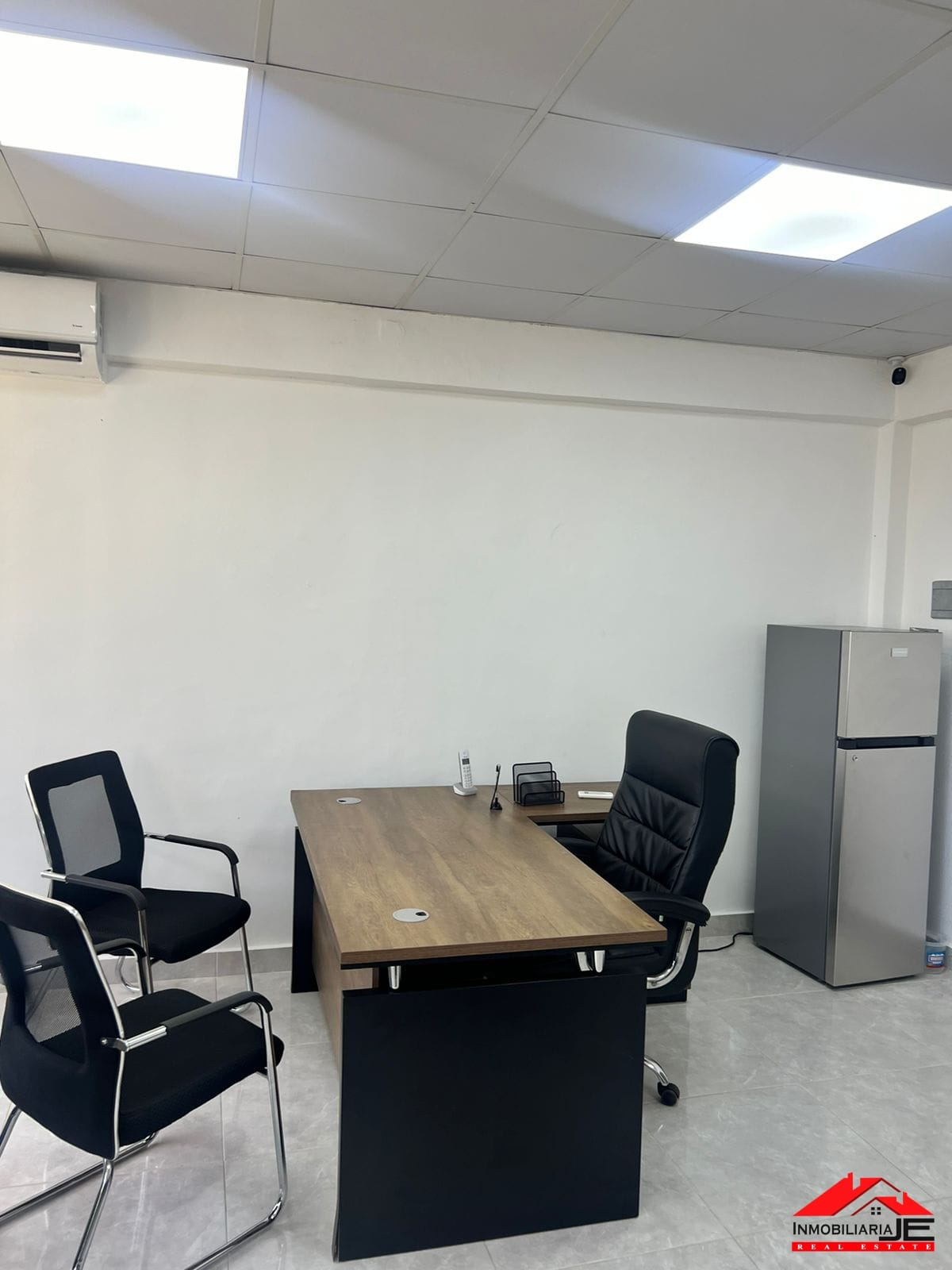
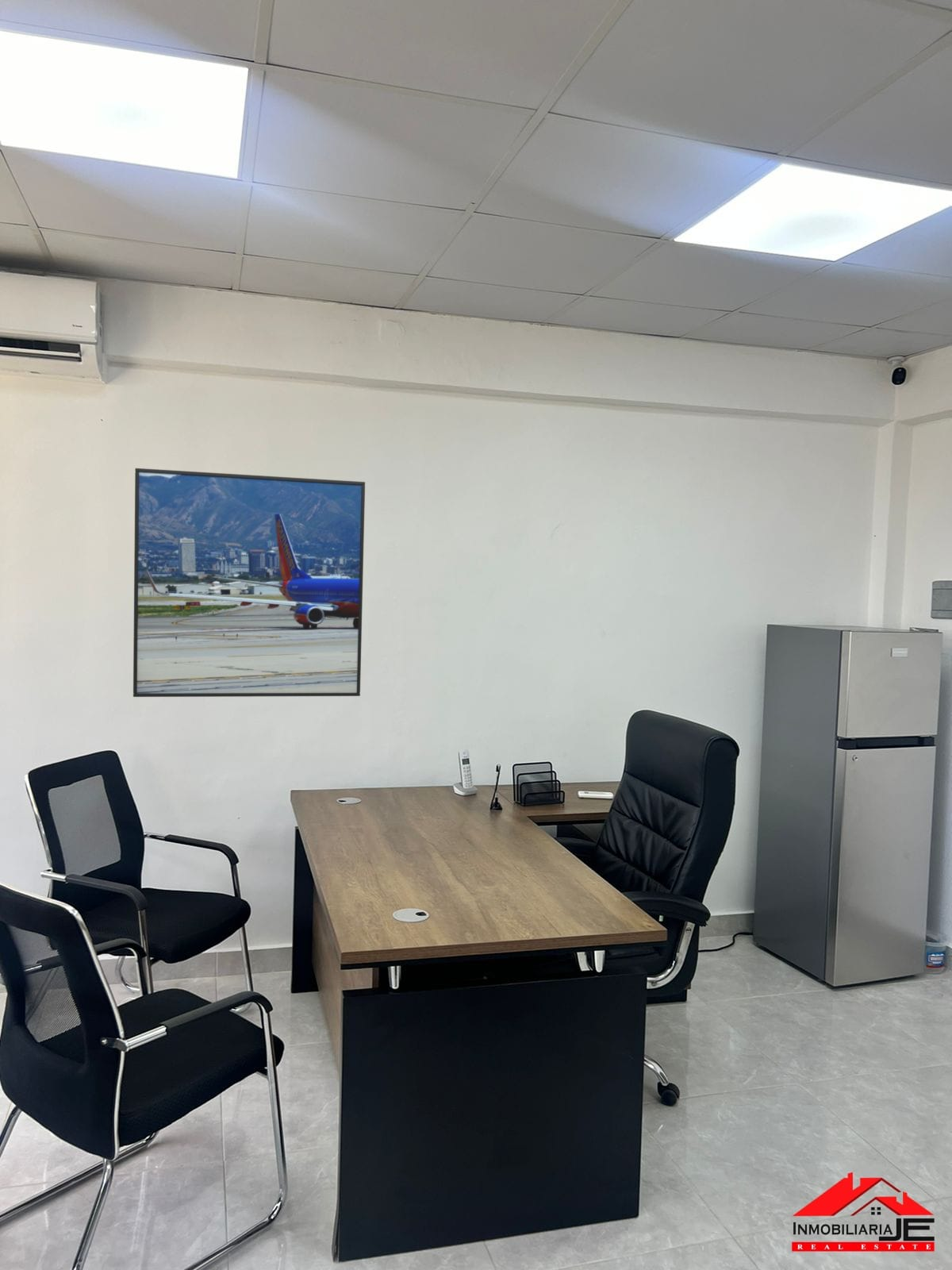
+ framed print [132,468,366,698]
